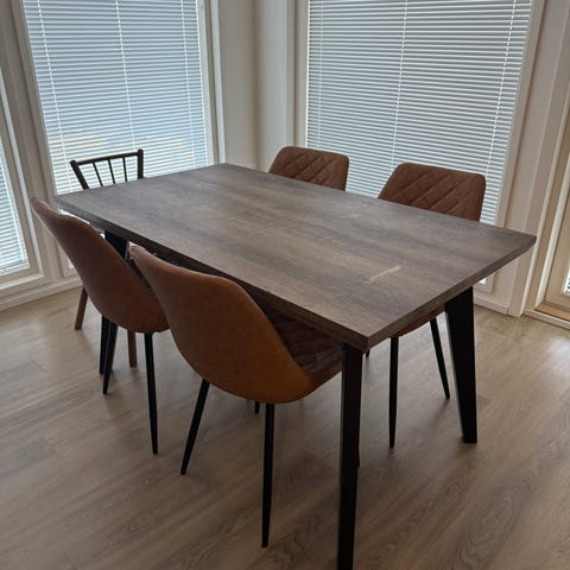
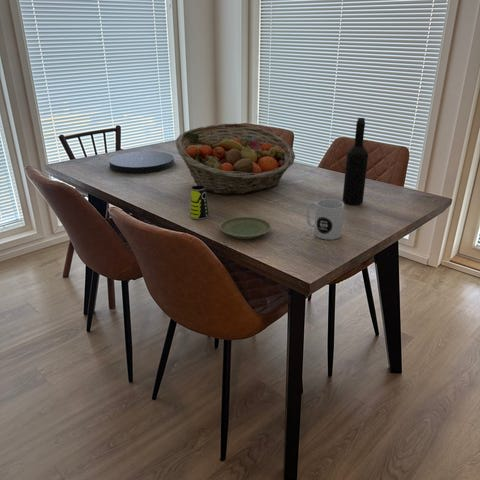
+ mug [306,198,345,241]
+ fruit basket [174,122,296,196]
+ plate [108,150,175,174]
+ cup [189,185,210,220]
+ plate [219,216,272,240]
+ wine bottle [342,117,369,206]
